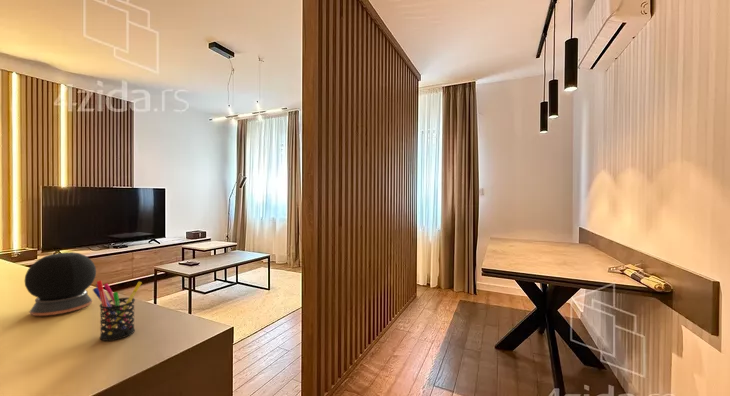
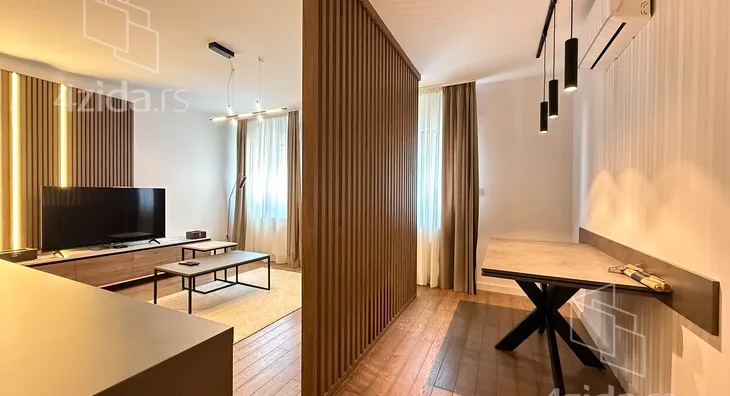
- speaker [24,251,97,317]
- pen holder [92,279,143,342]
